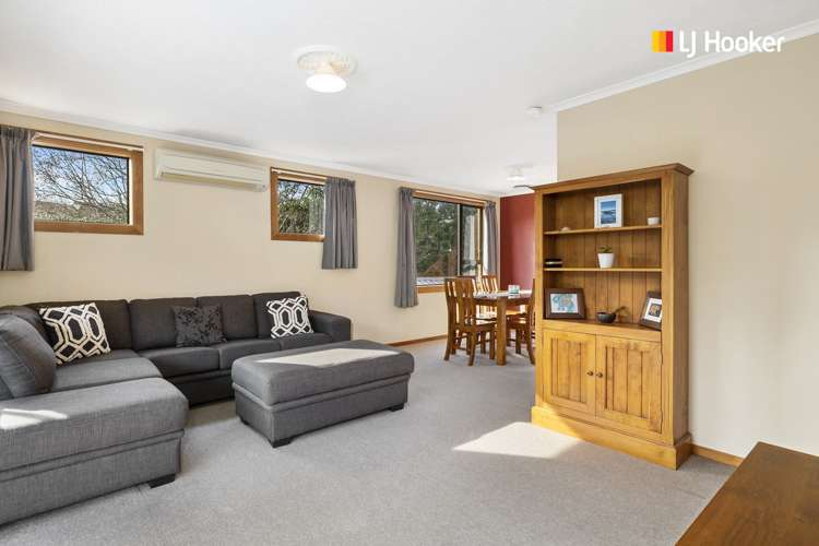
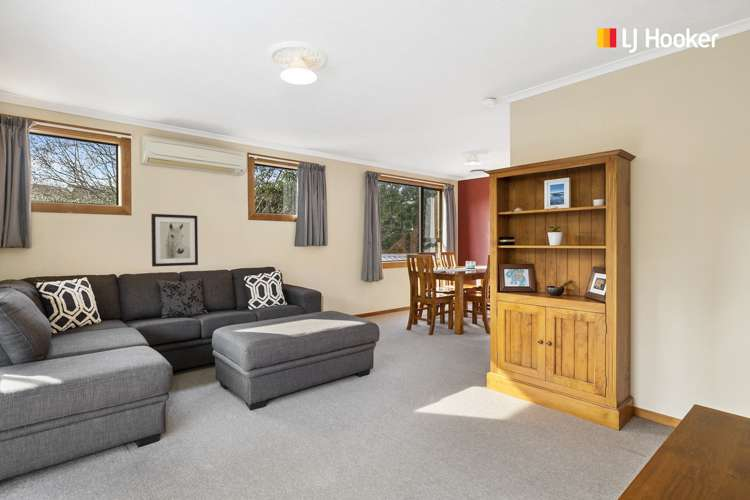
+ wall art [150,213,199,268]
